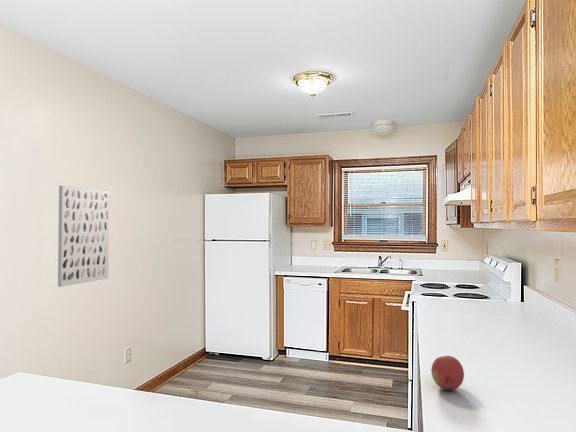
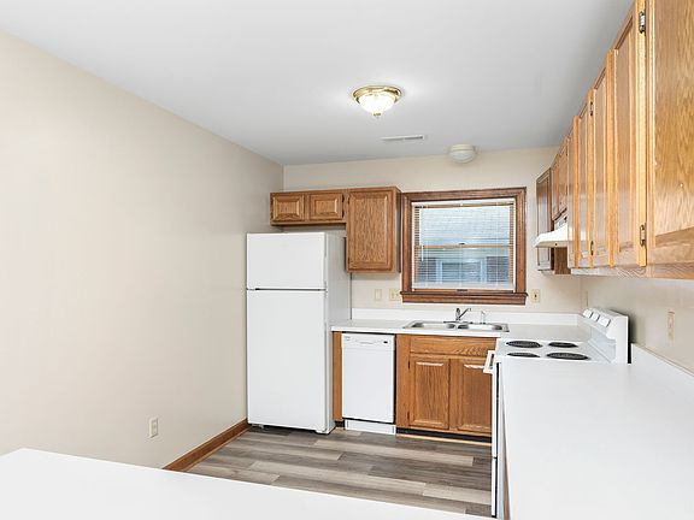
- wall art [57,185,110,288]
- fruit [430,355,465,391]
